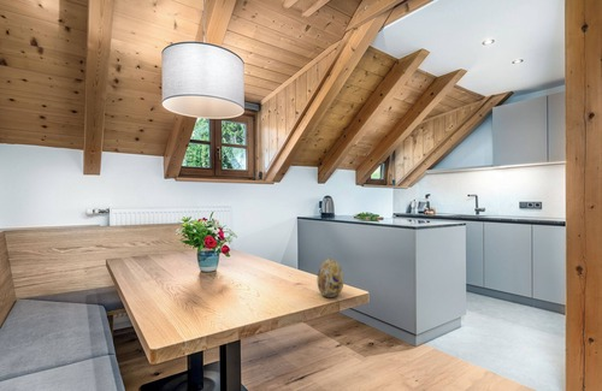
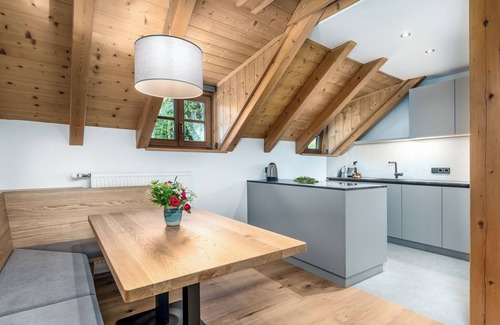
- decorative egg [317,257,344,298]
